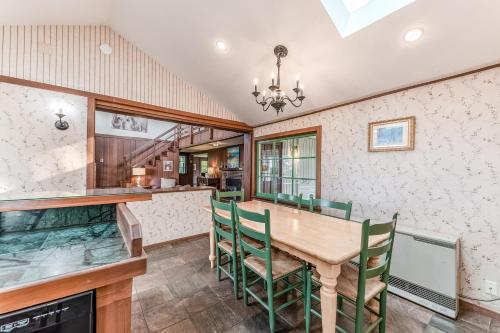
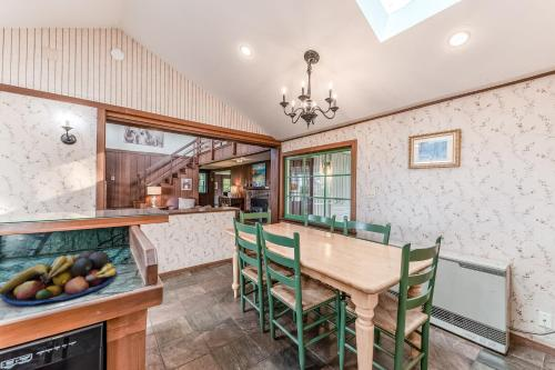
+ fruit bowl [0,250,119,306]
